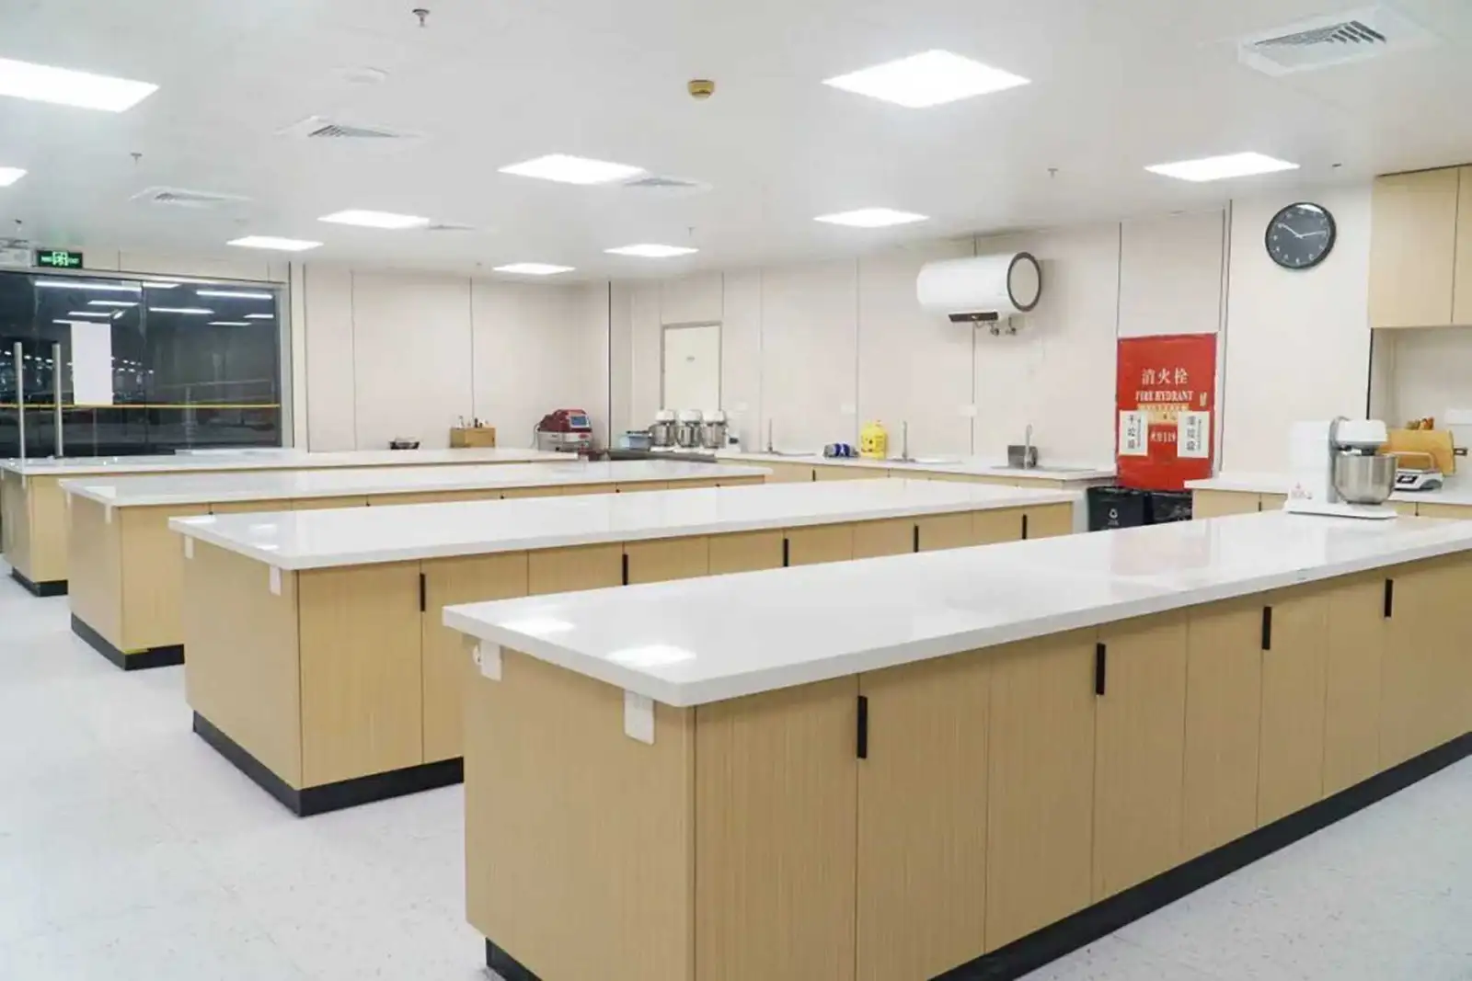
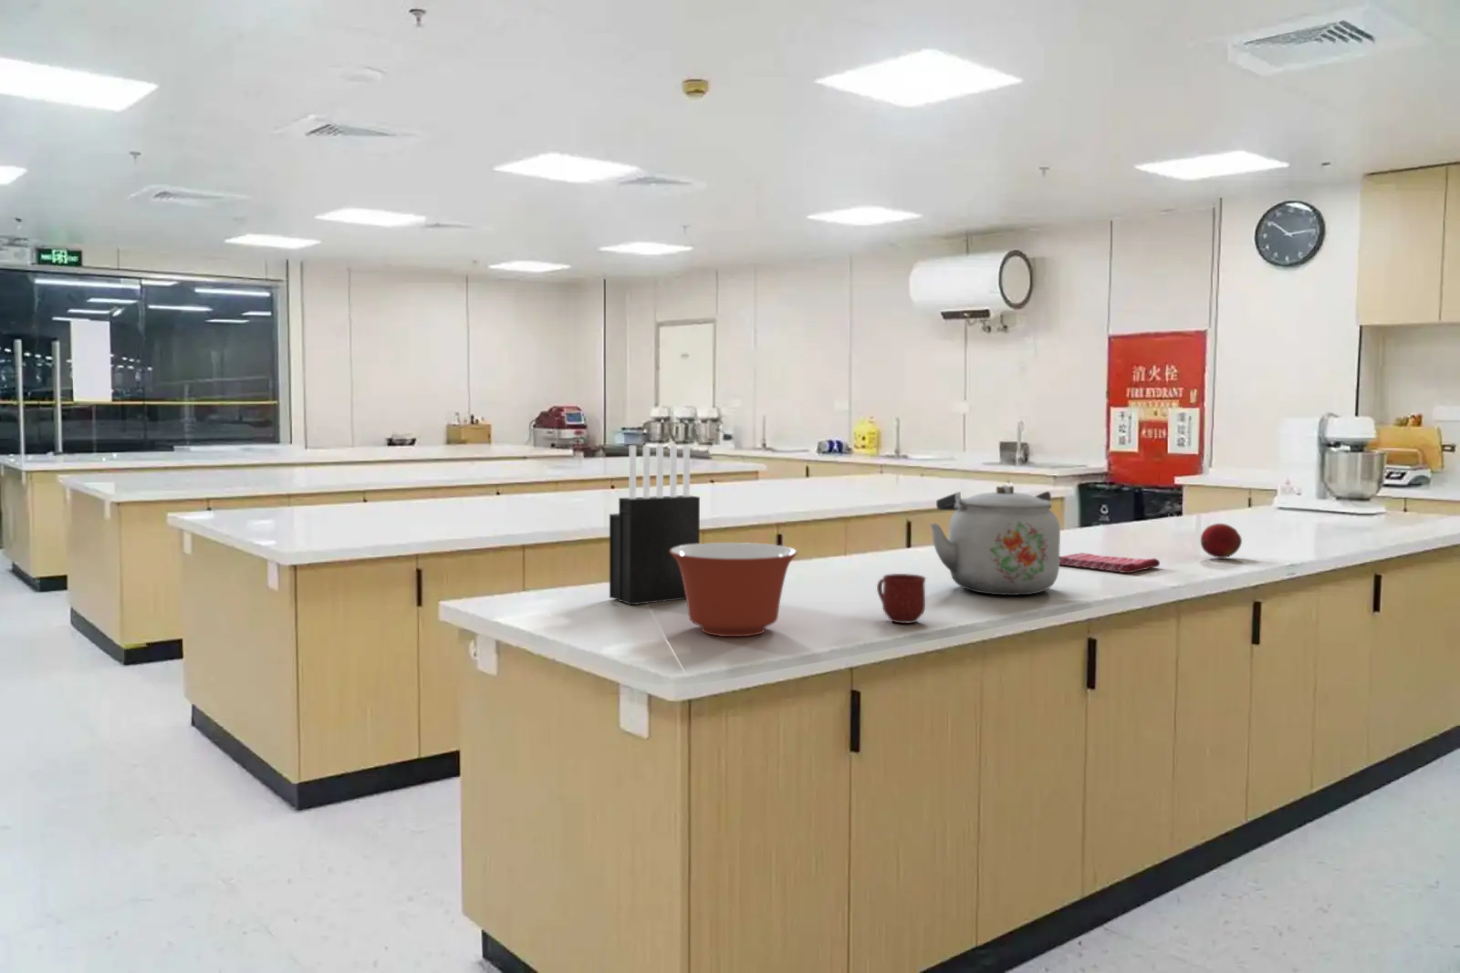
+ mixing bowl [670,542,798,637]
+ dish towel [1059,552,1160,573]
+ knife block [608,444,701,606]
+ fruit [1200,522,1243,559]
+ mug [876,572,927,623]
+ kettle [929,484,1061,596]
